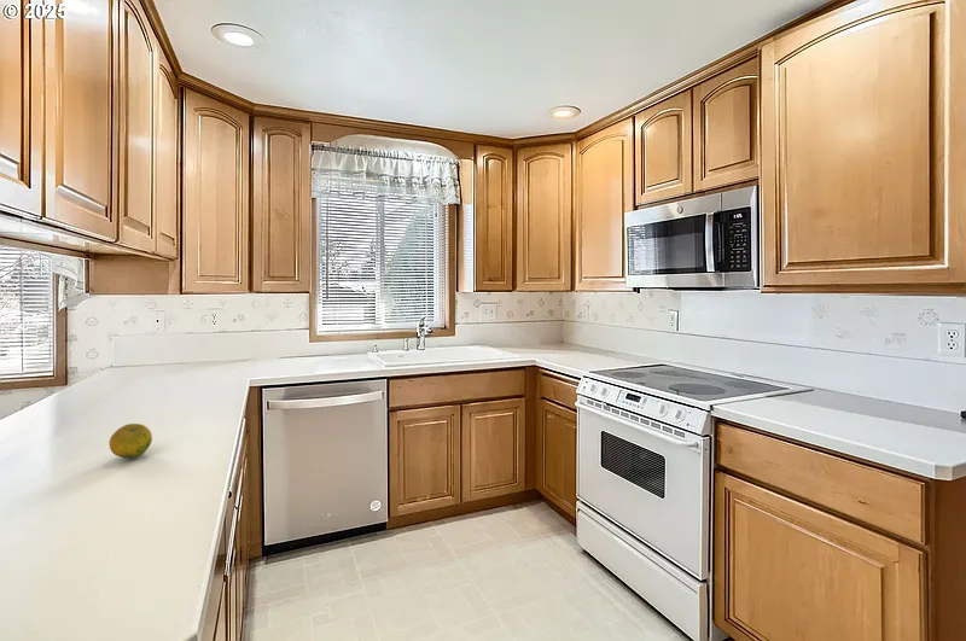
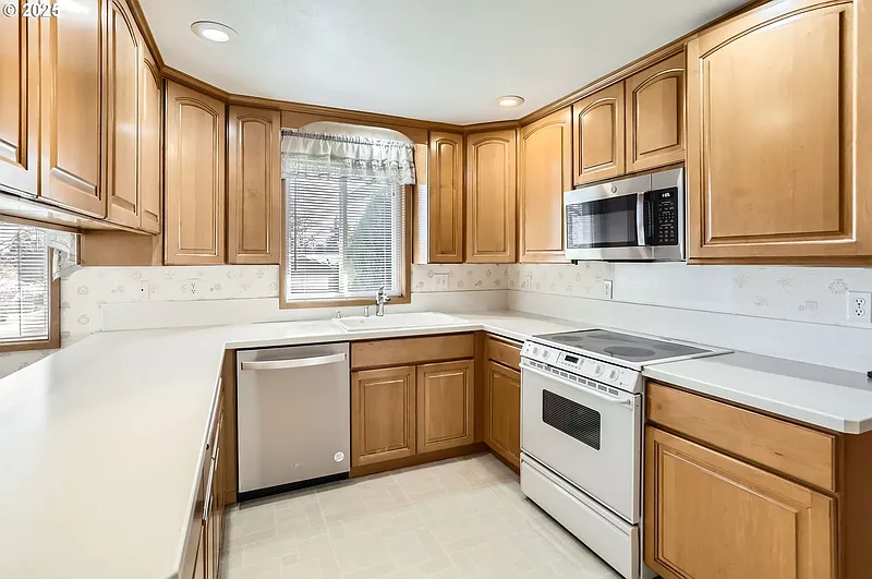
- fruit [107,423,153,460]
